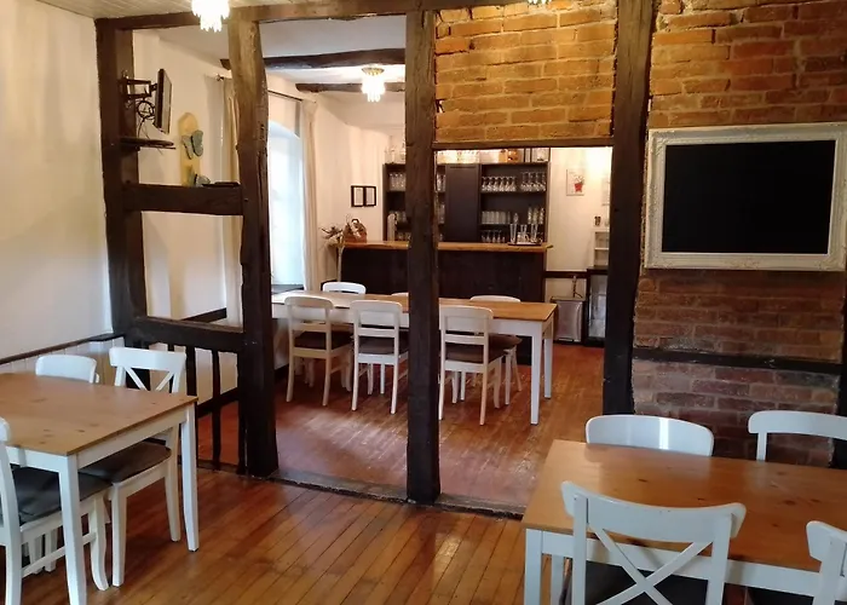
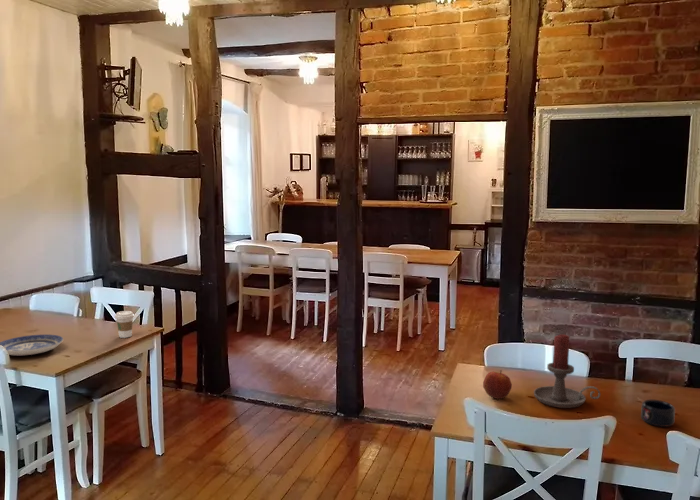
+ candle holder [533,333,601,409]
+ coffee cup [114,310,135,339]
+ apple [482,369,513,400]
+ plate [0,334,64,356]
+ mug [640,399,676,428]
